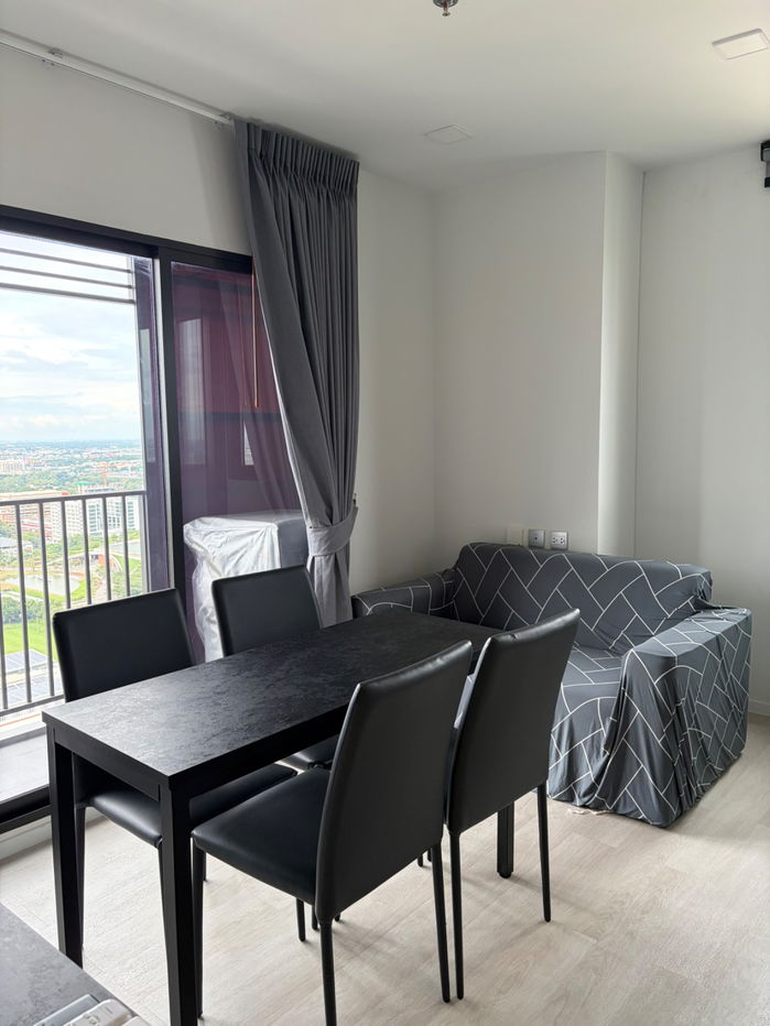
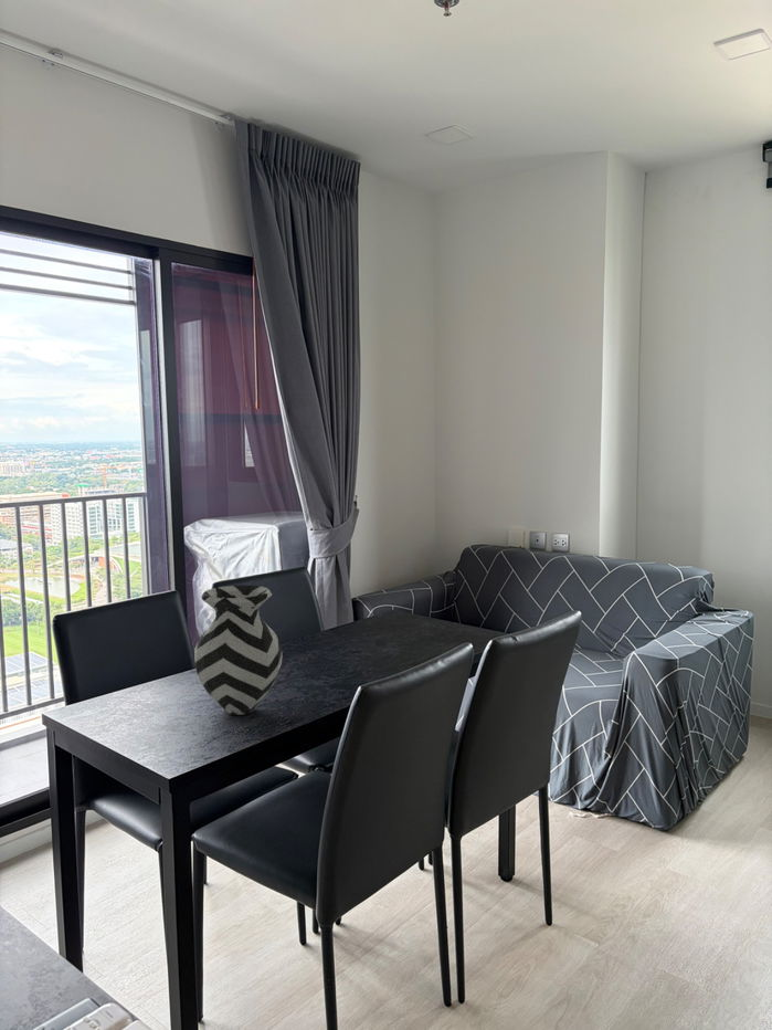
+ vase [193,585,284,716]
